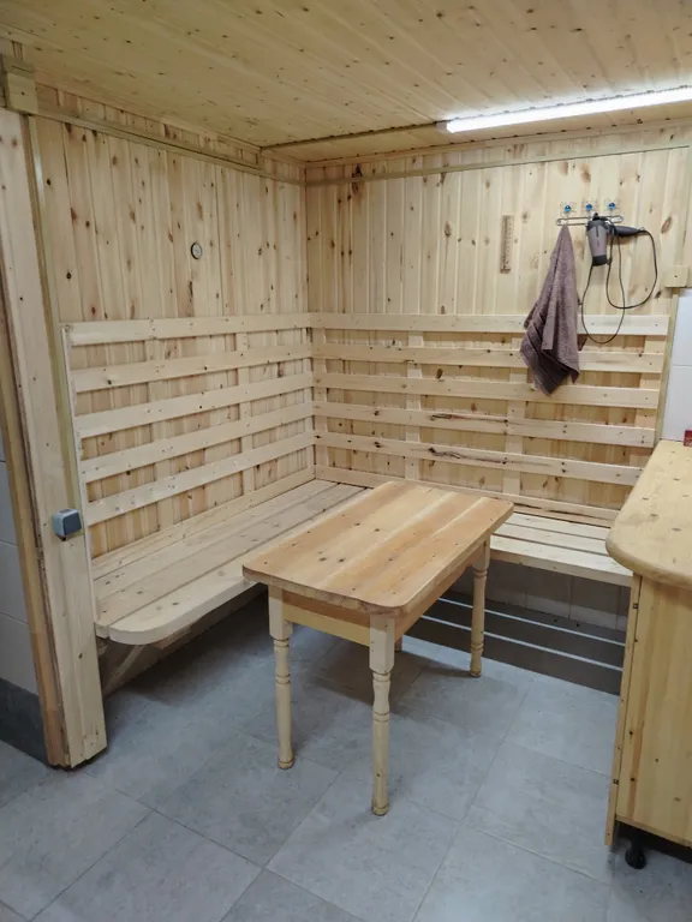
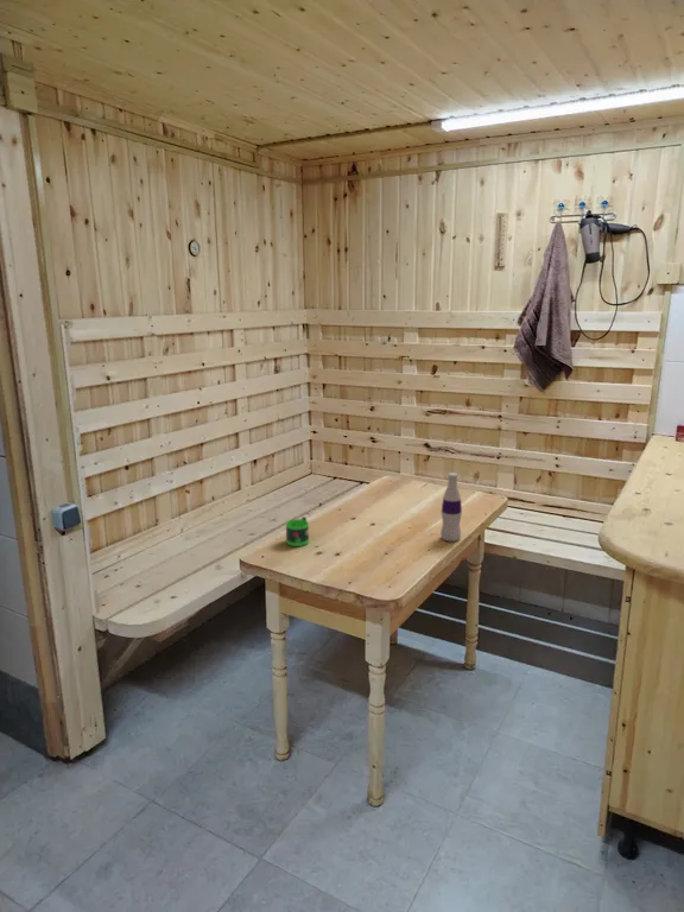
+ mug [285,515,310,547]
+ bottle [439,471,463,543]
